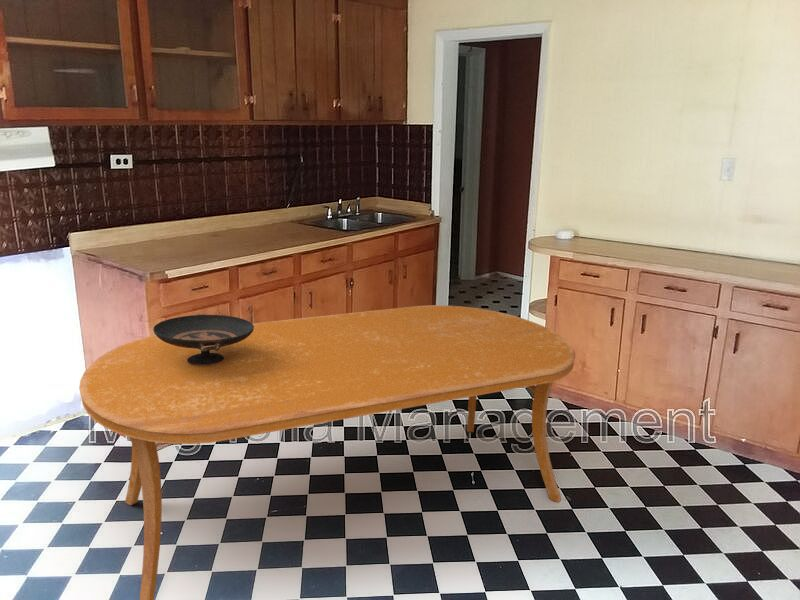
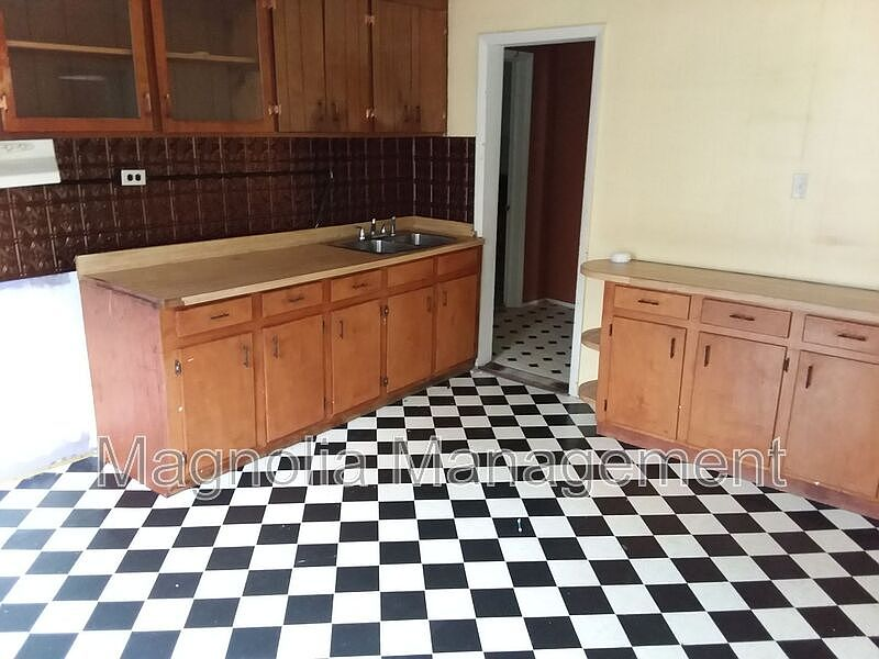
- dining table [78,304,577,600]
- decorative bowl [152,312,254,366]
